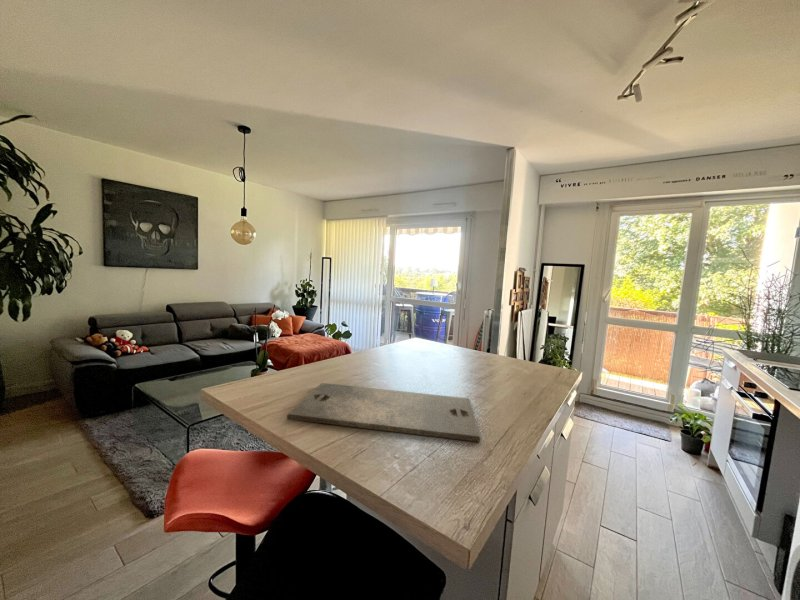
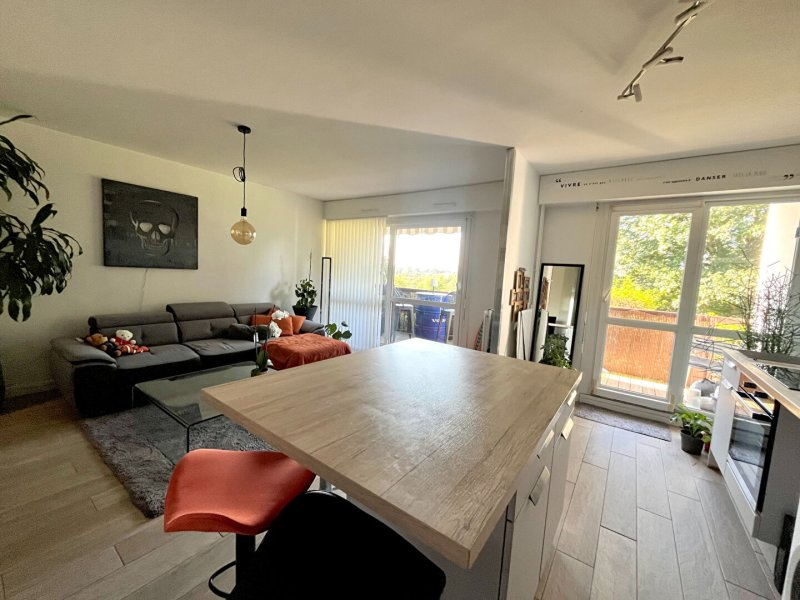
- cutting board [286,382,481,443]
